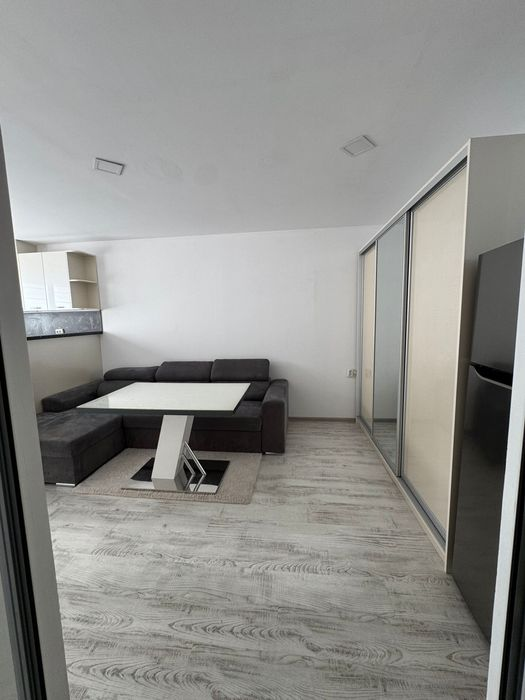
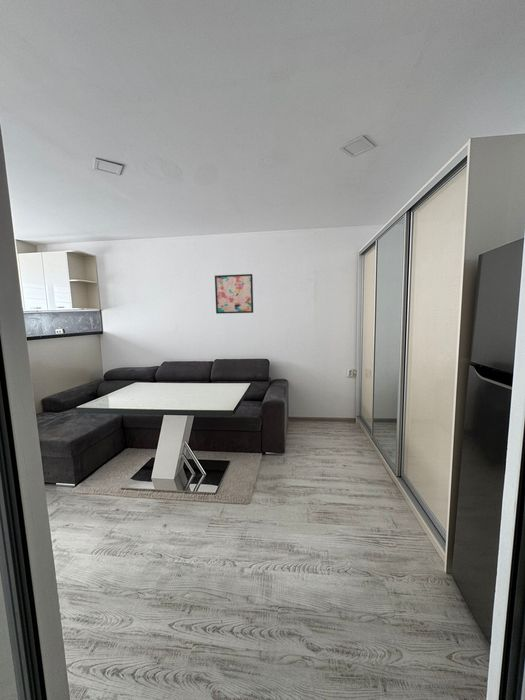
+ wall art [214,273,254,315]
